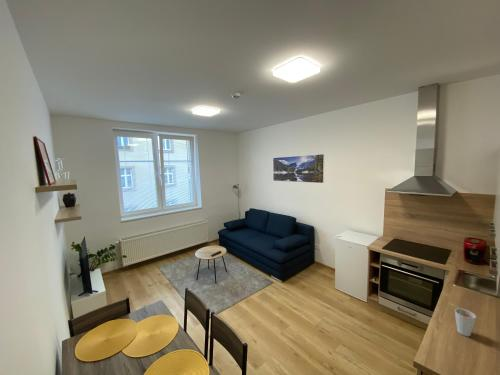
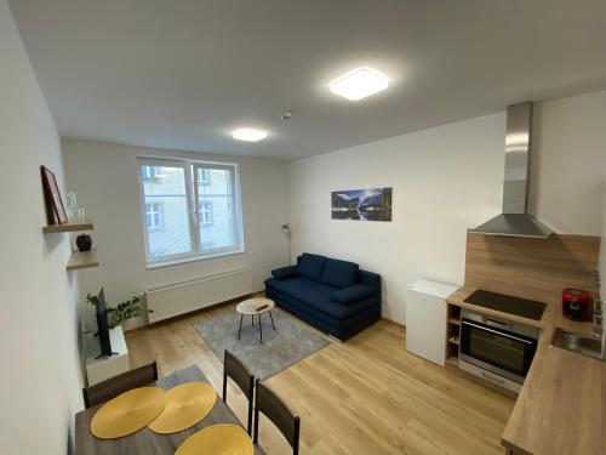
- cup [448,302,477,337]
